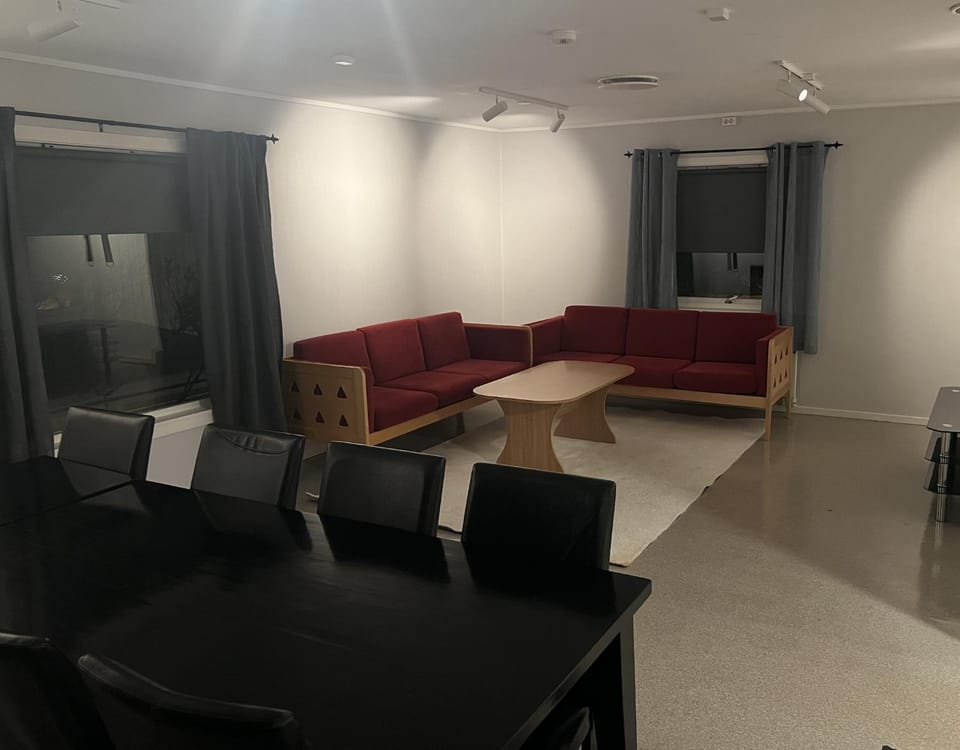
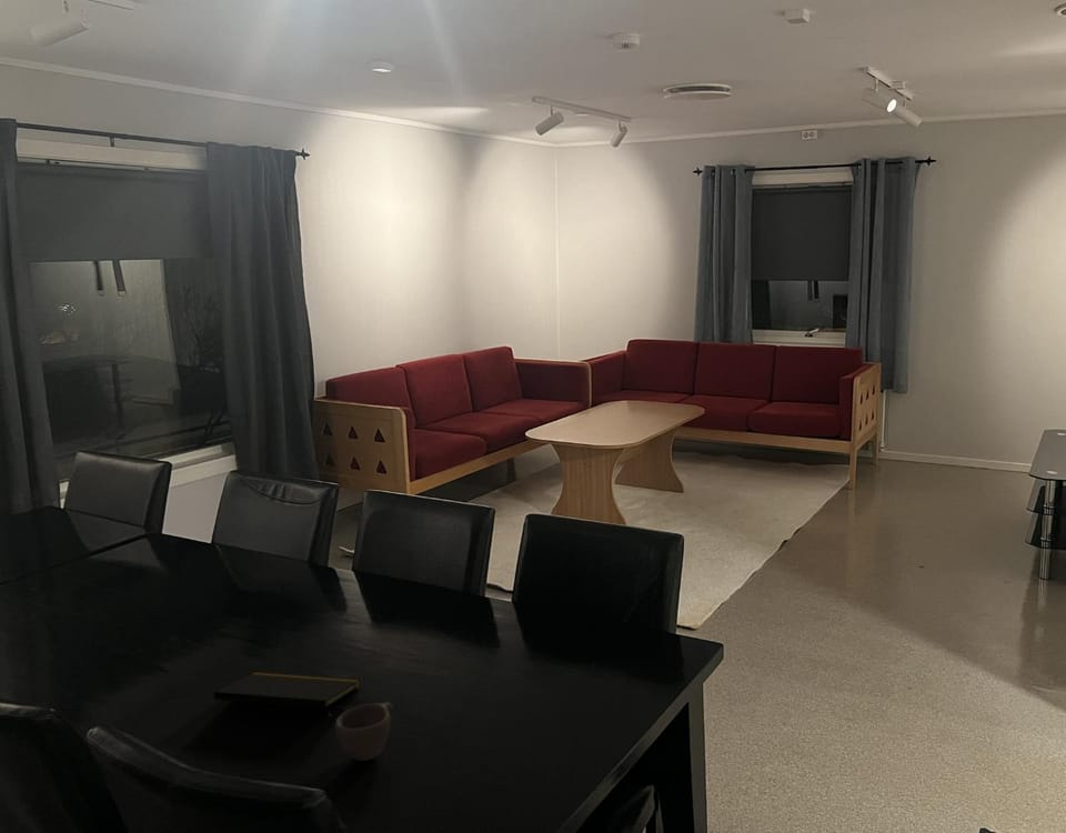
+ cup [334,701,394,762]
+ notepad [213,671,362,724]
